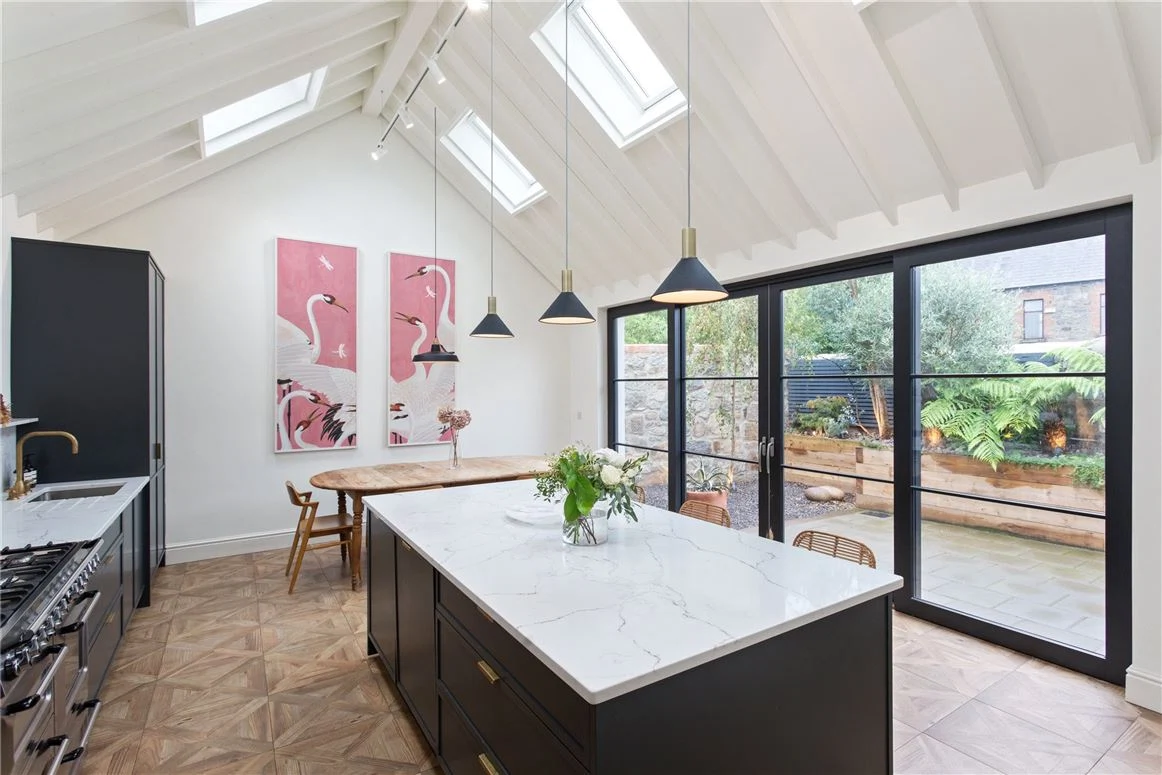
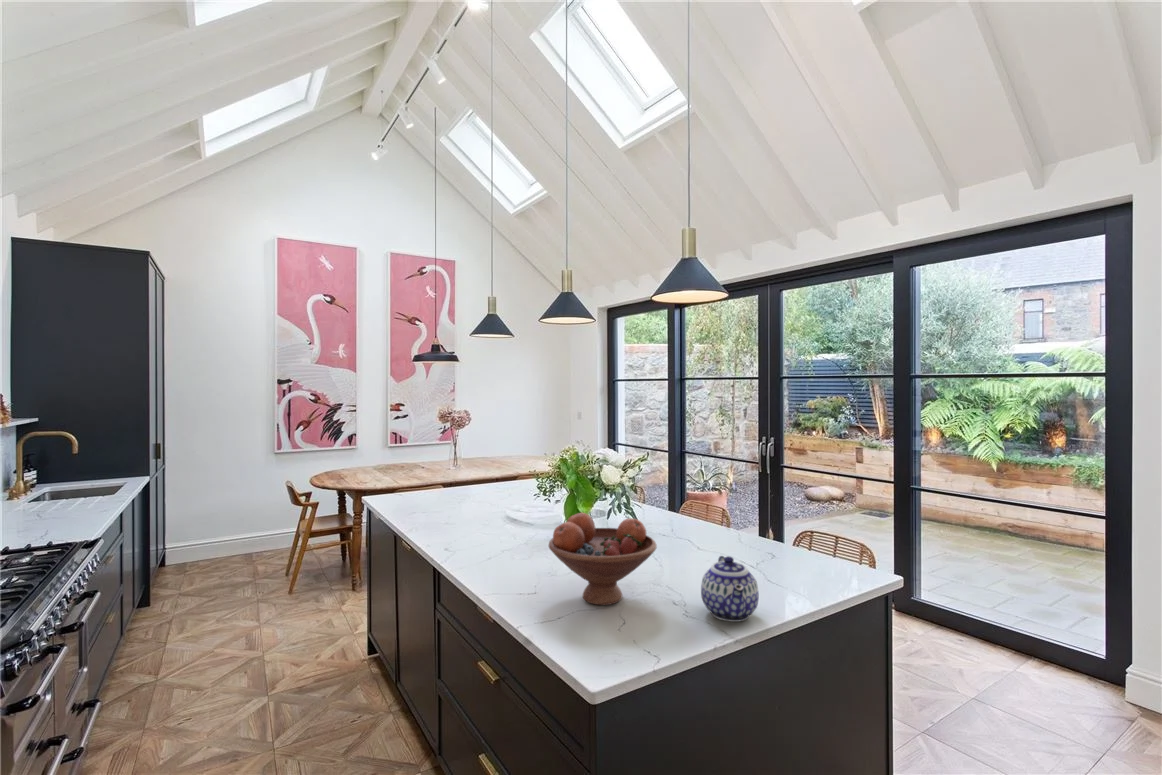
+ fruit bowl [548,512,658,606]
+ teapot [700,555,760,623]
